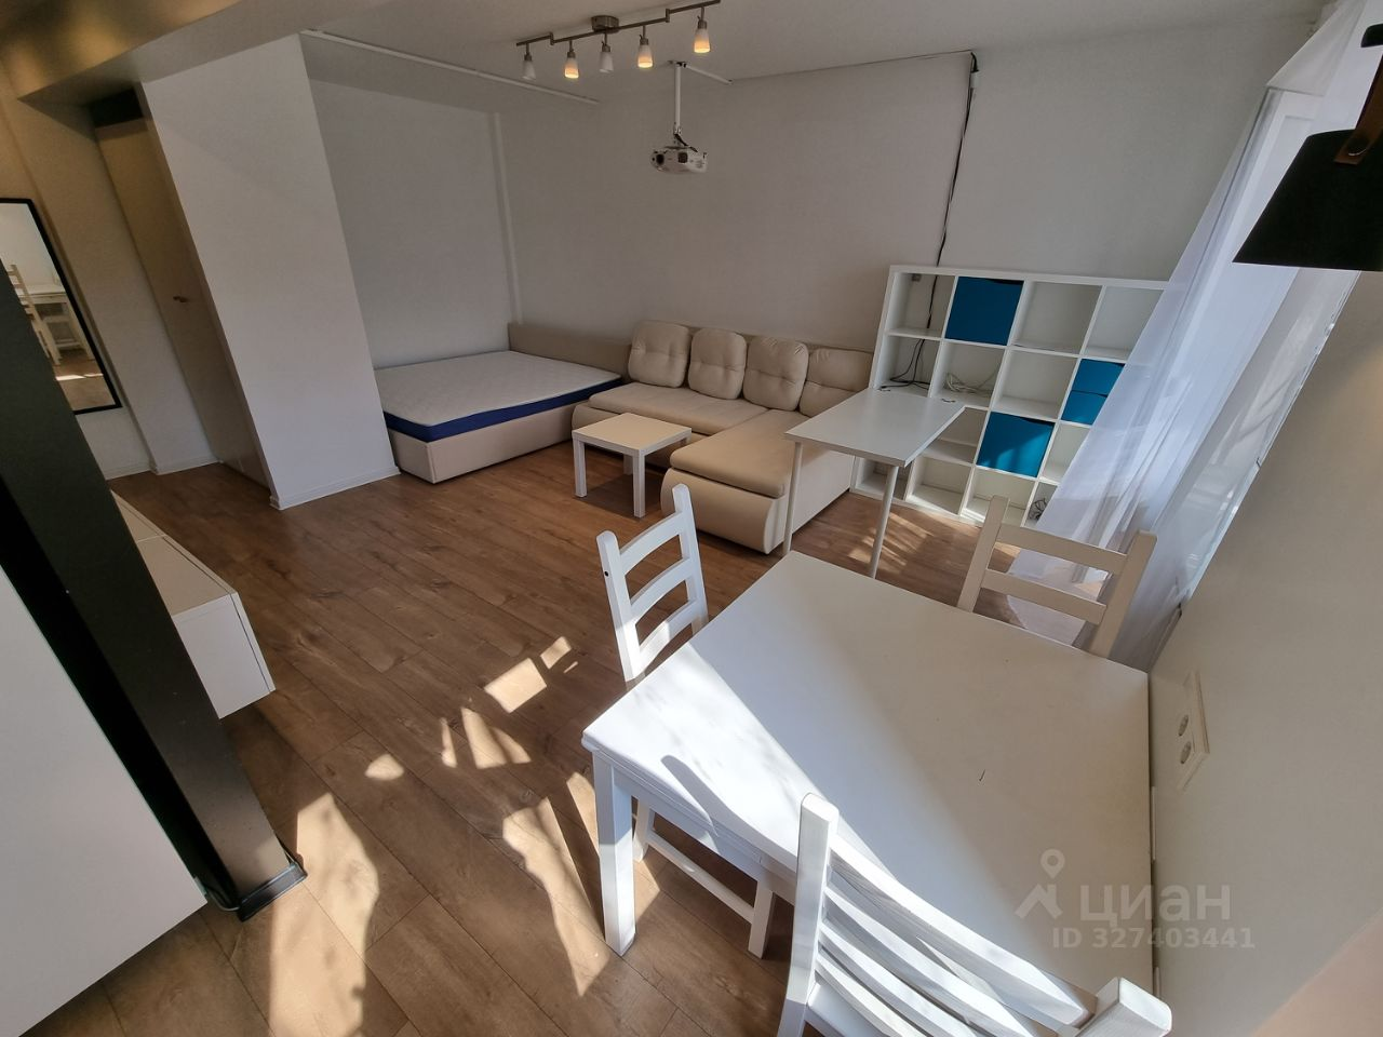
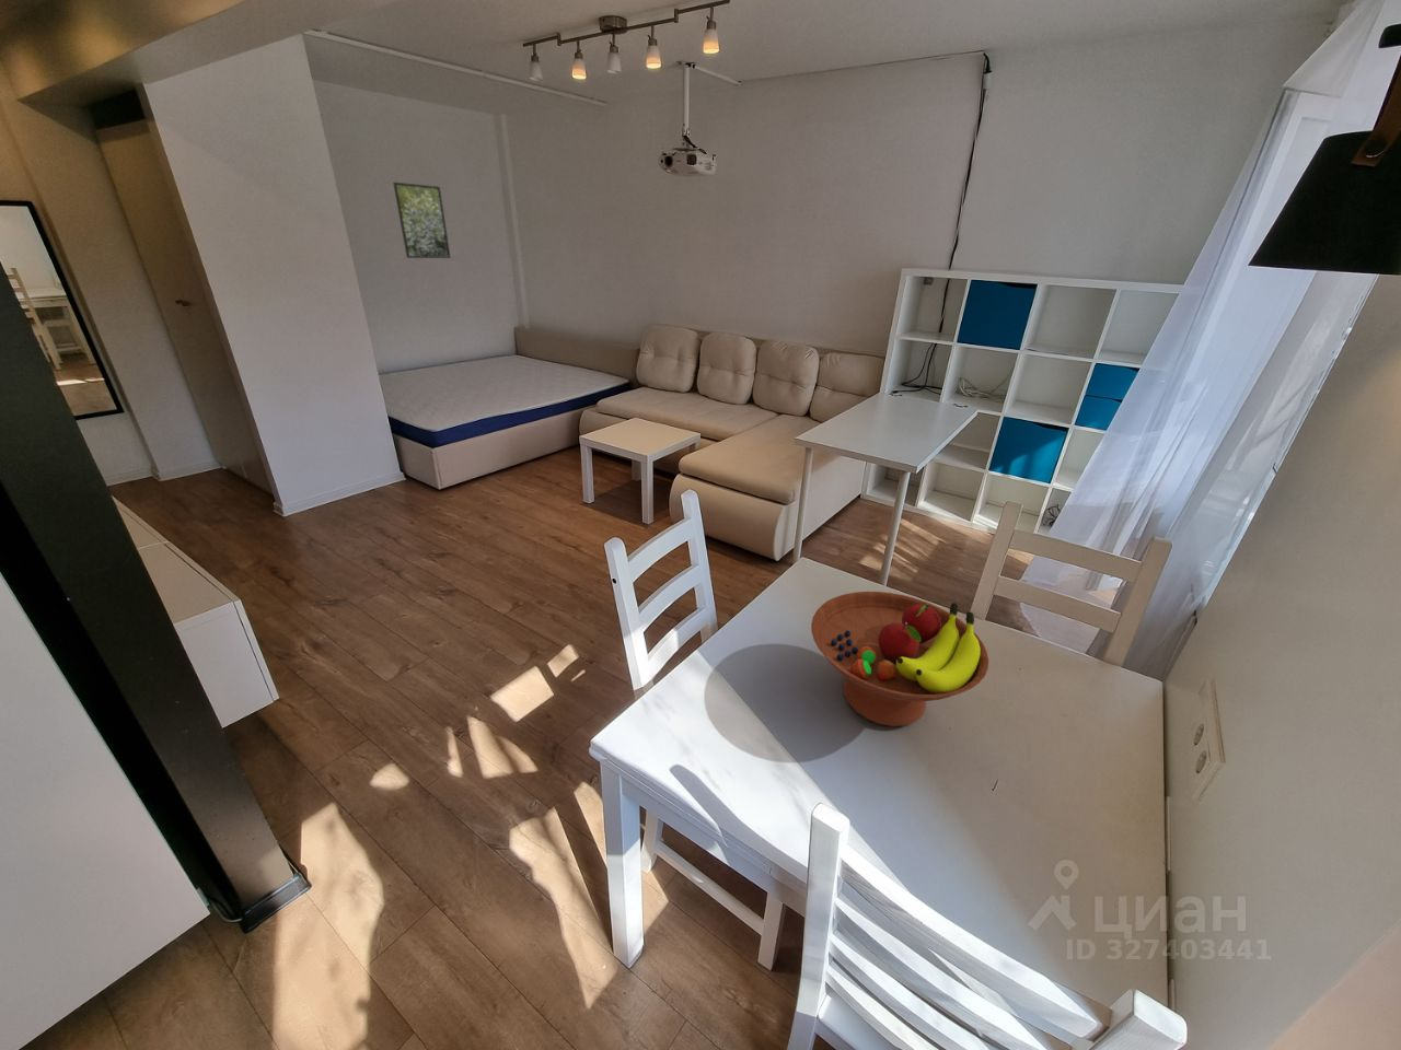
+ fruit bowl [810,590,990,727]
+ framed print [392,181,452,259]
